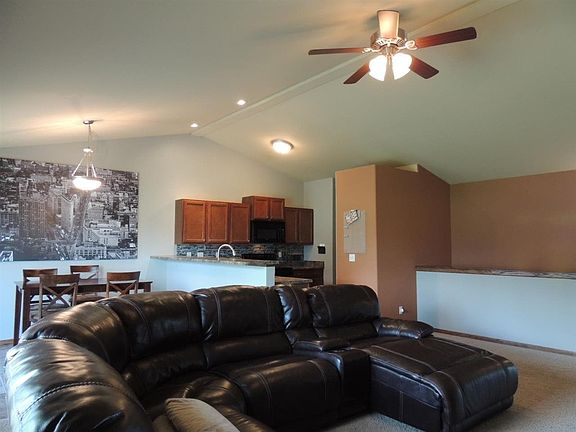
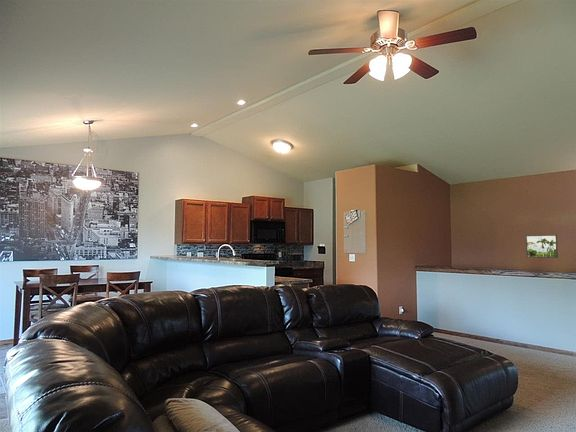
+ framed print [525,234,559,259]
